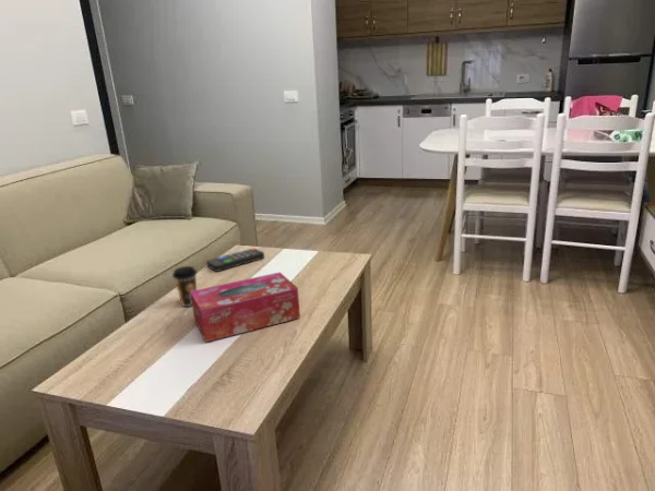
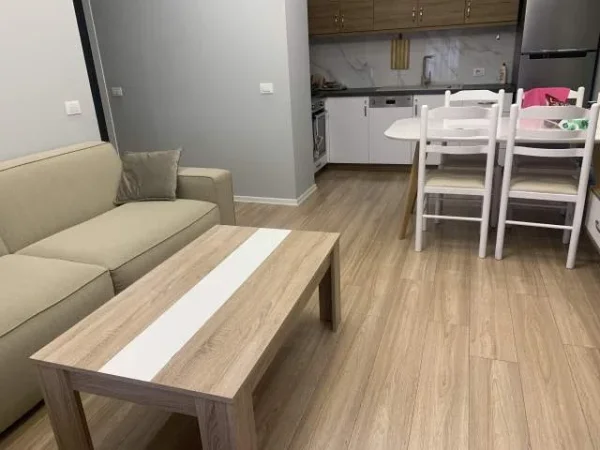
- remote control [205,247,265,273]
- coffee cup [171,265,198,308]
- tissue box [190,271,301,344]
